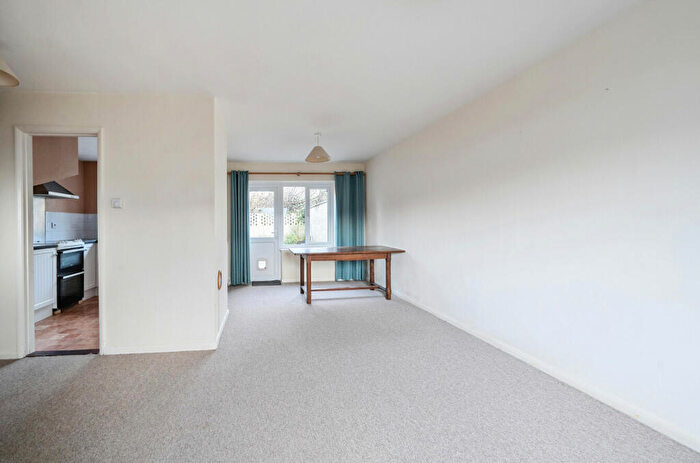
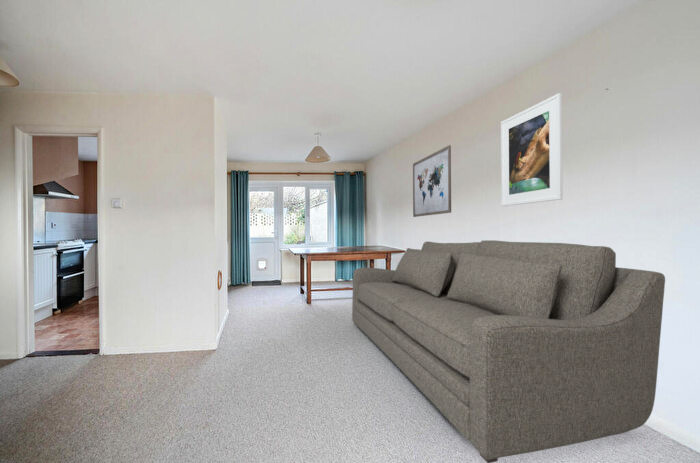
+ wall art [412,144,452,218]
+ sofa [351,239,666,463]
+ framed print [500,92,564,207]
